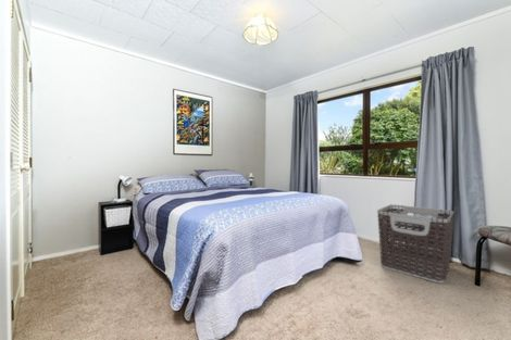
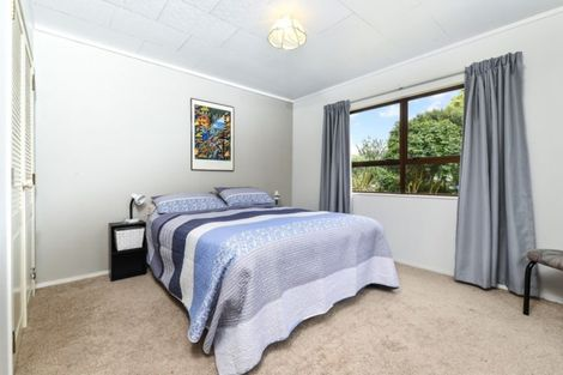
- clothes hamper [376,203,456,285]
